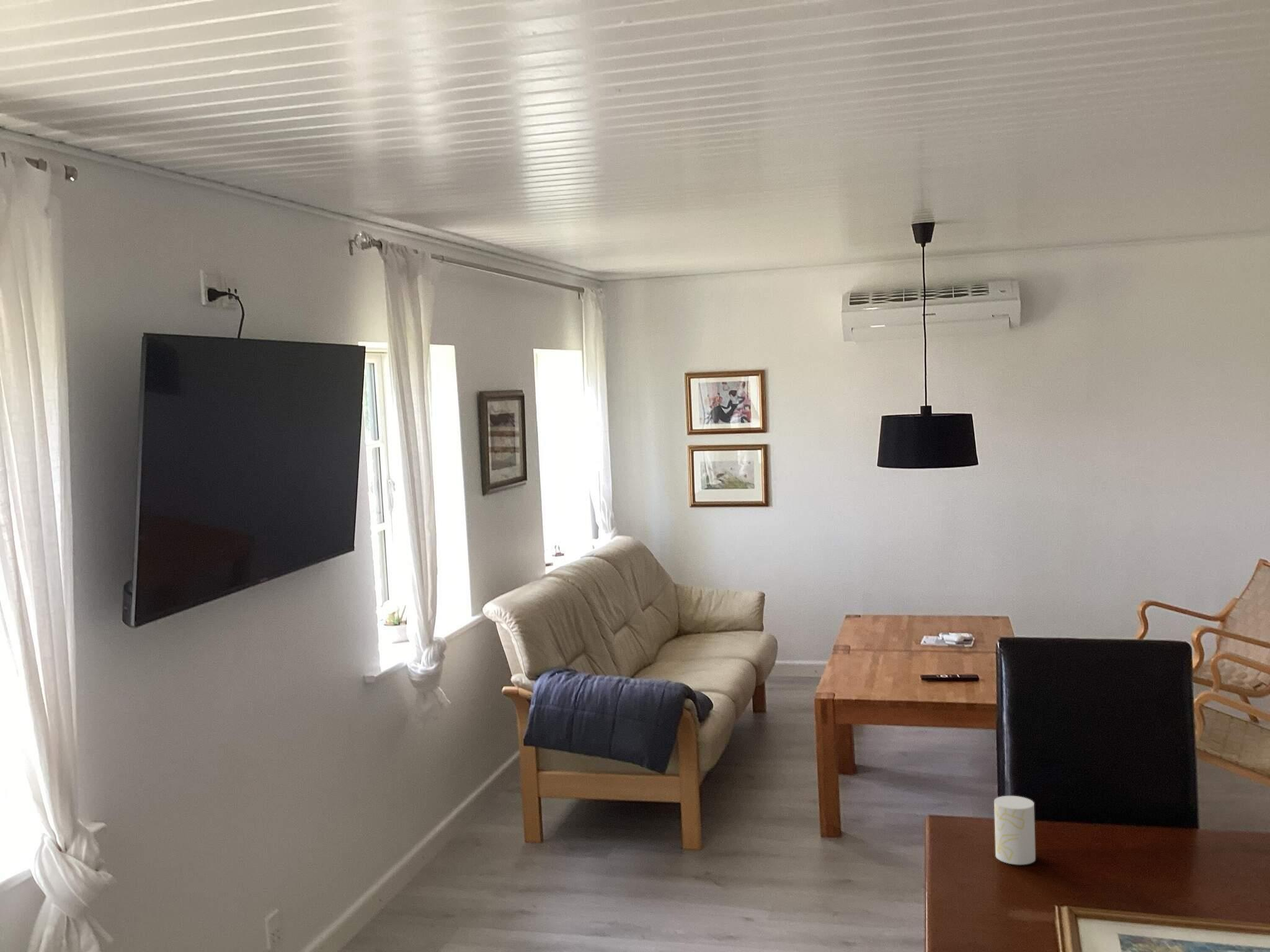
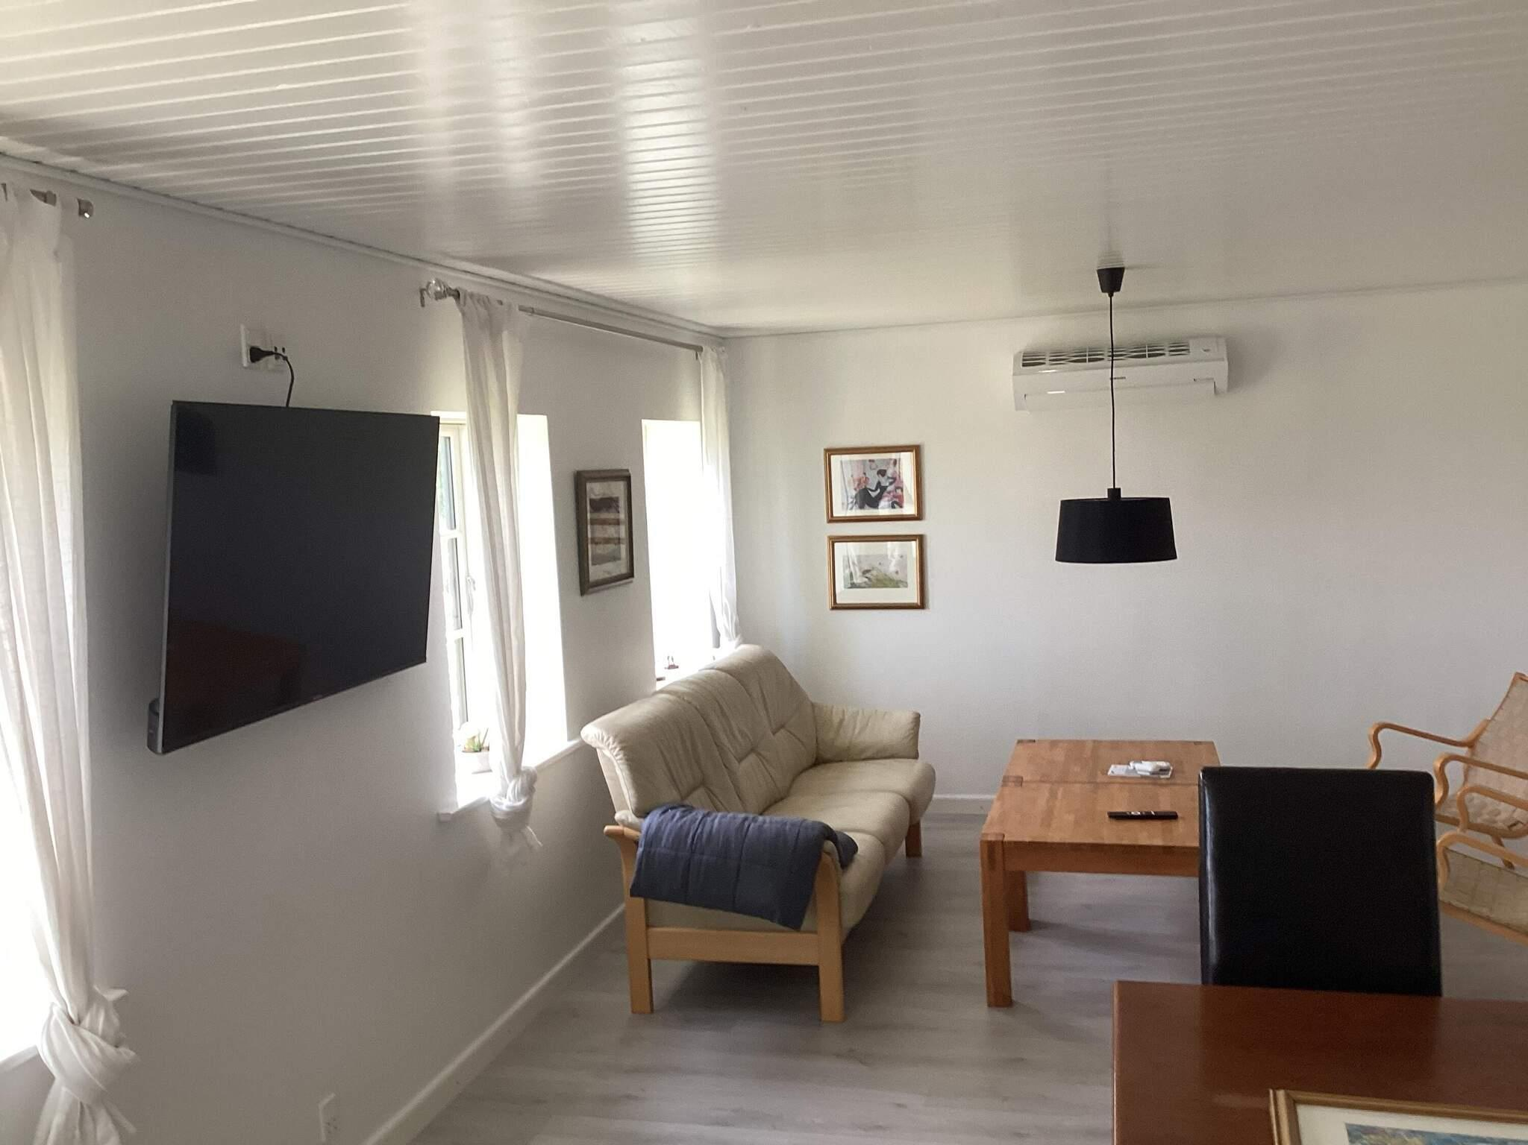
- cup [993,795,1036,865]
